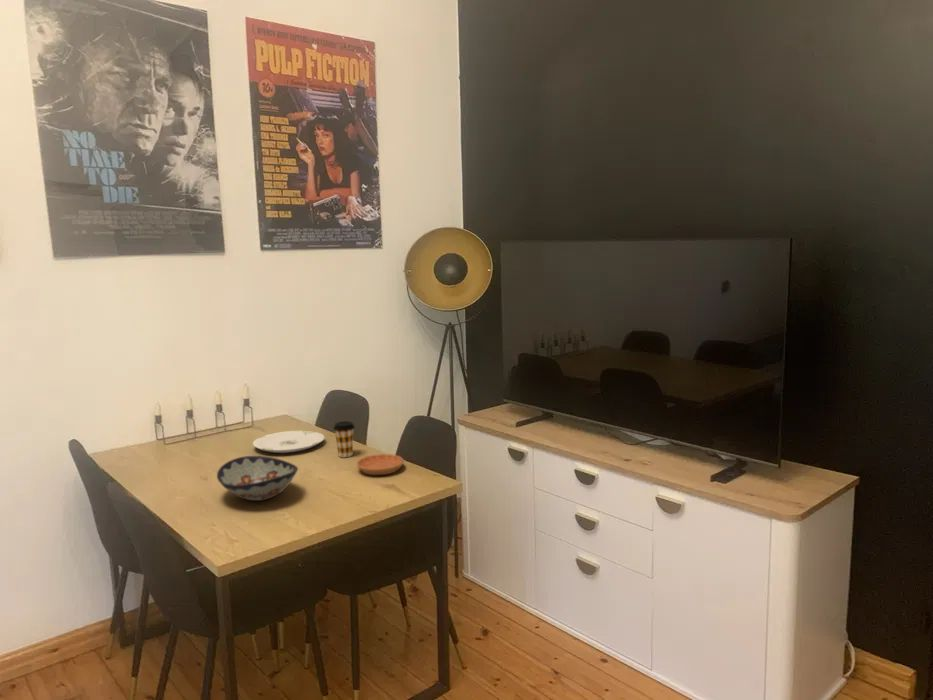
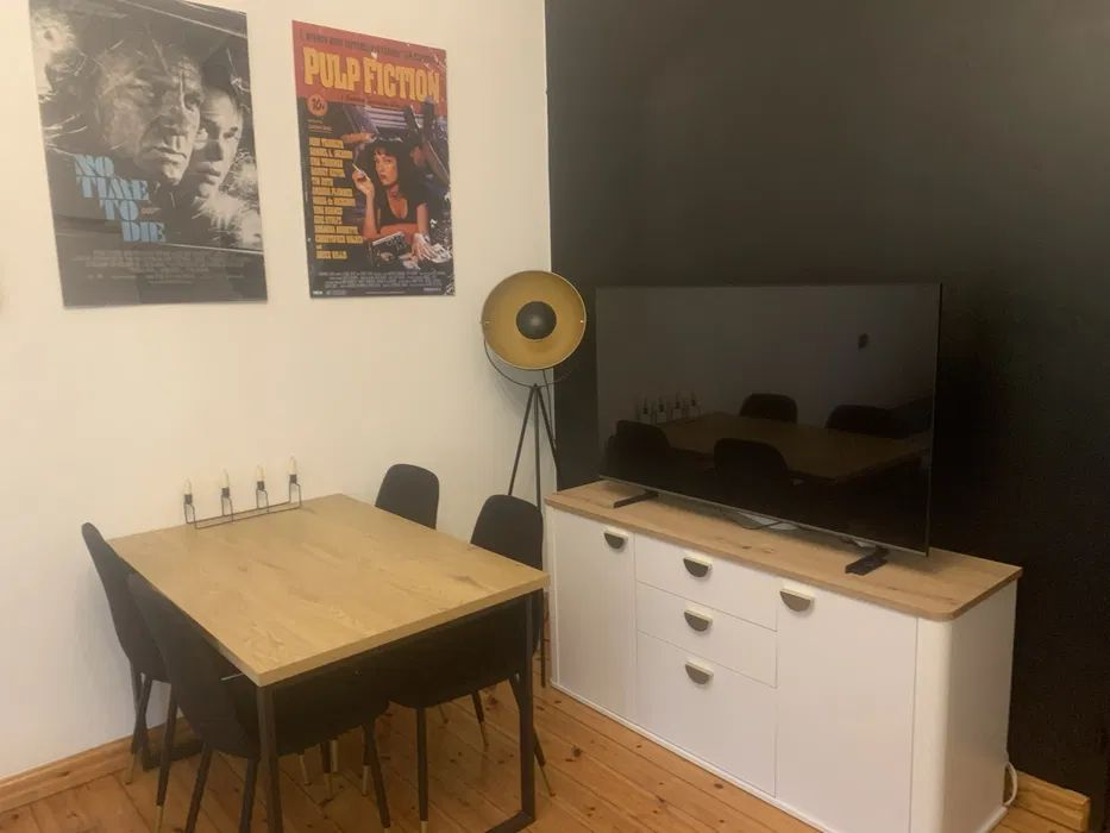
- coffee cup [332,420,356,458]
- saucer [356,453,404,476]
- plate [252,430,325,454]
- decorative bowl [216,455,299,502]
